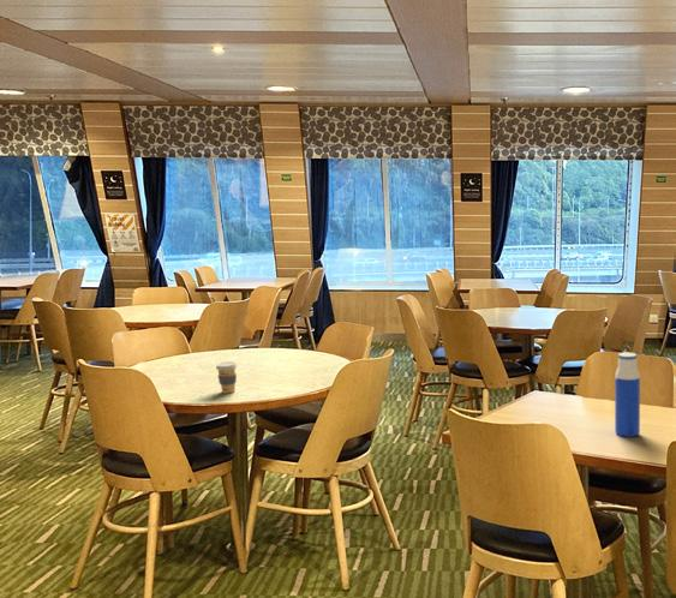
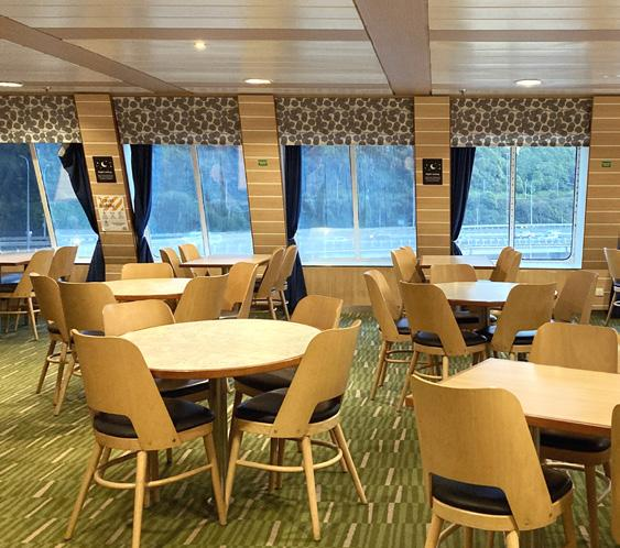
- coffee cup [215,360,238,395]
- water bottle [614,352,641,438]
